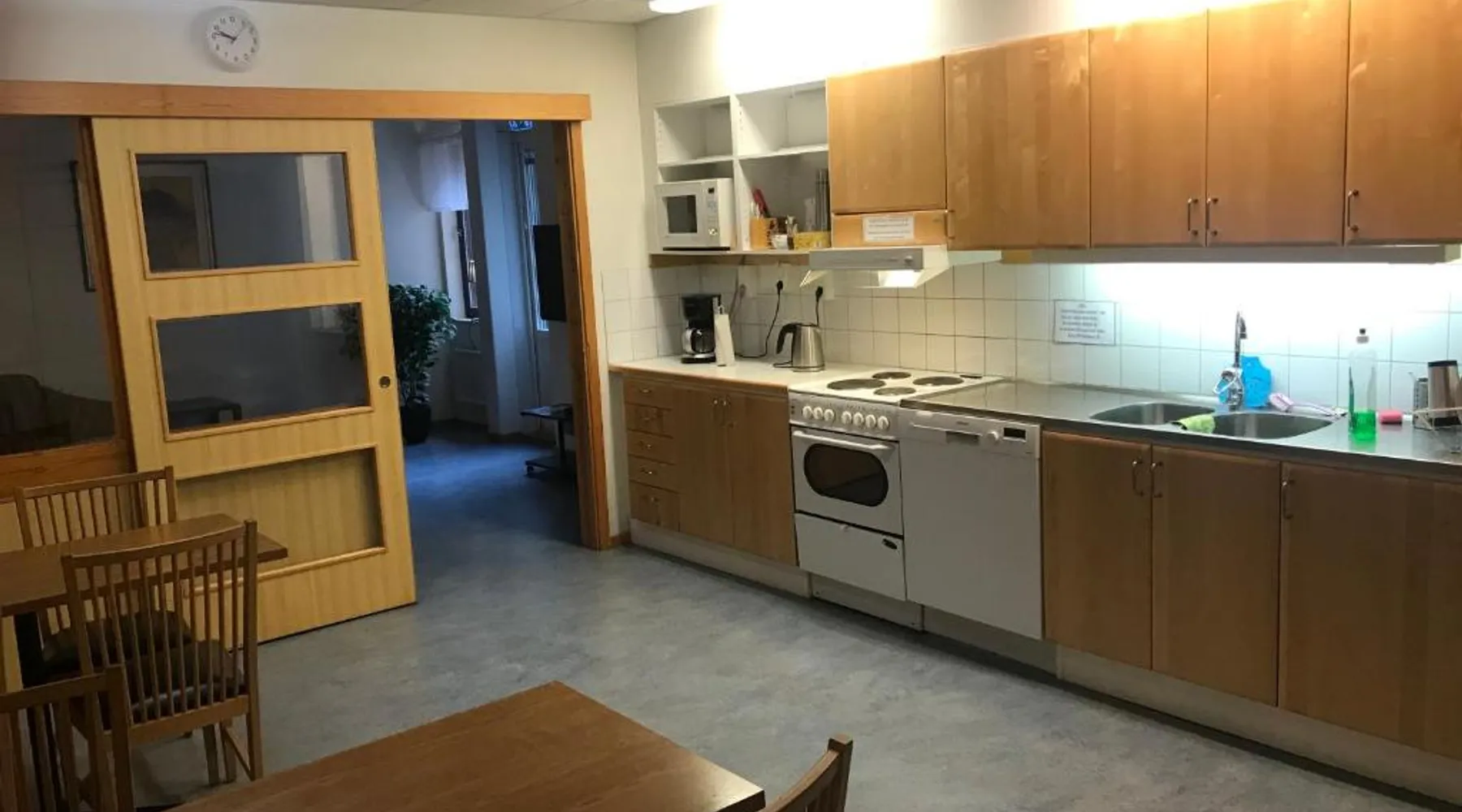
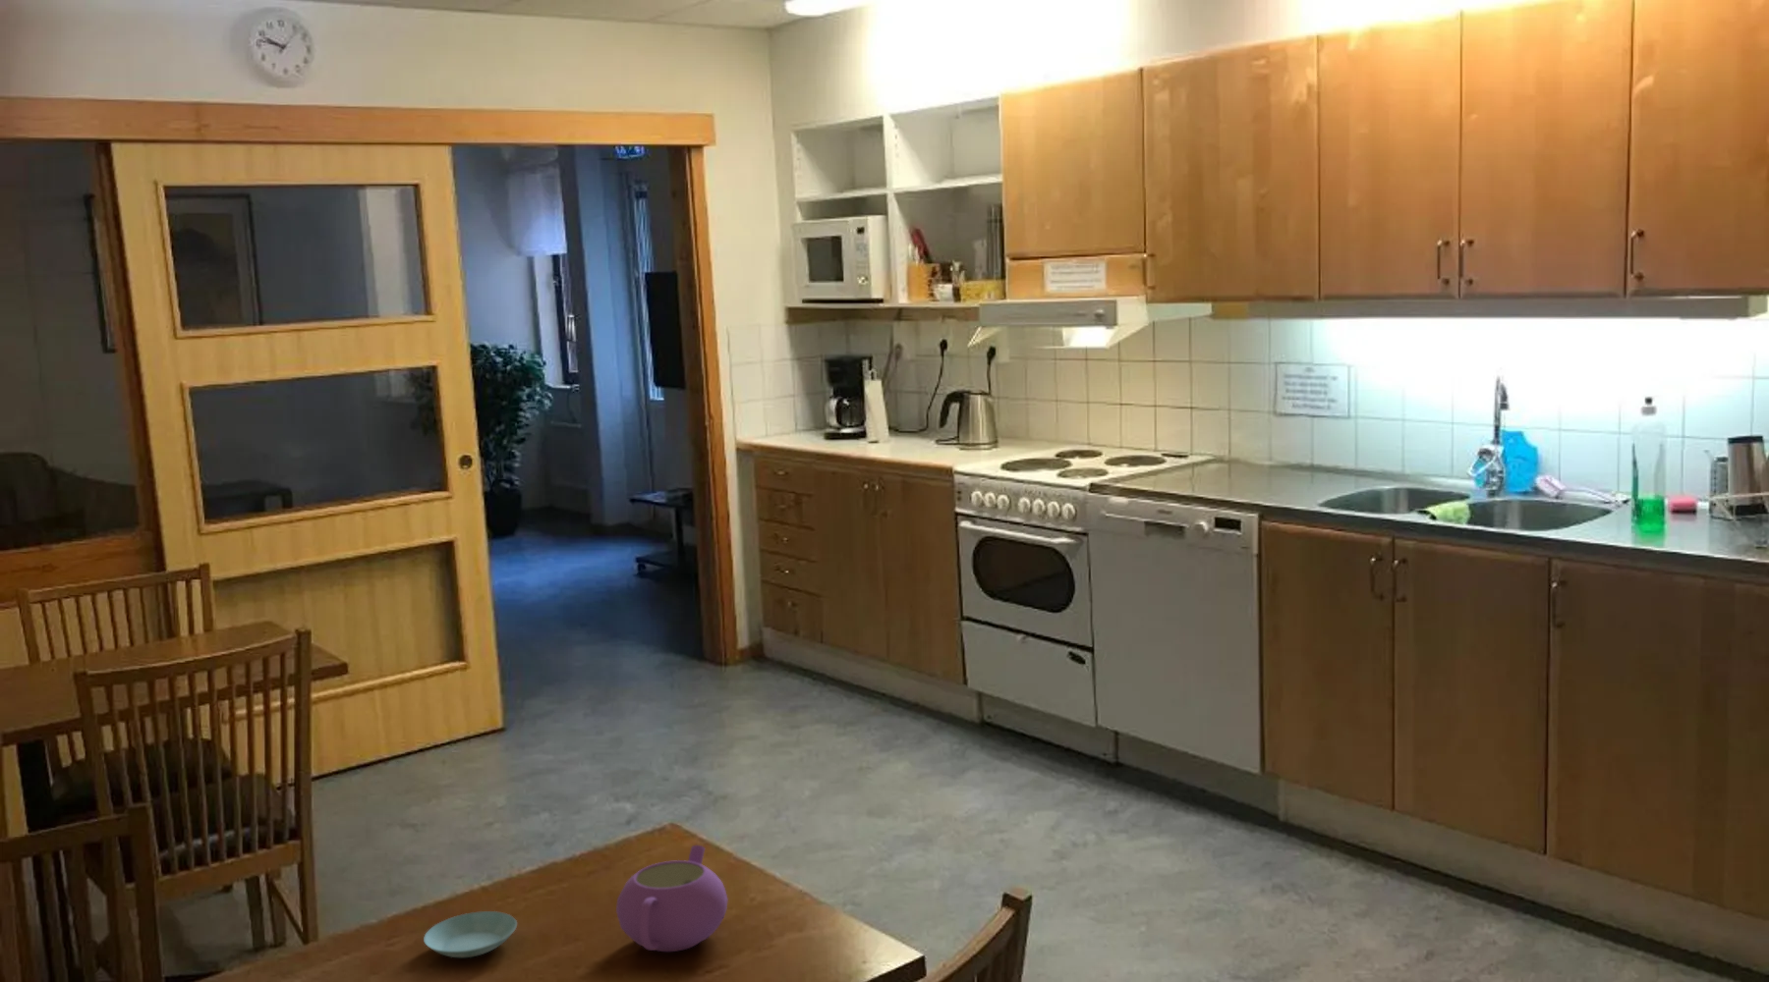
+ saucer [422,911,518,959]
+ teapot [615,844,730,953]
